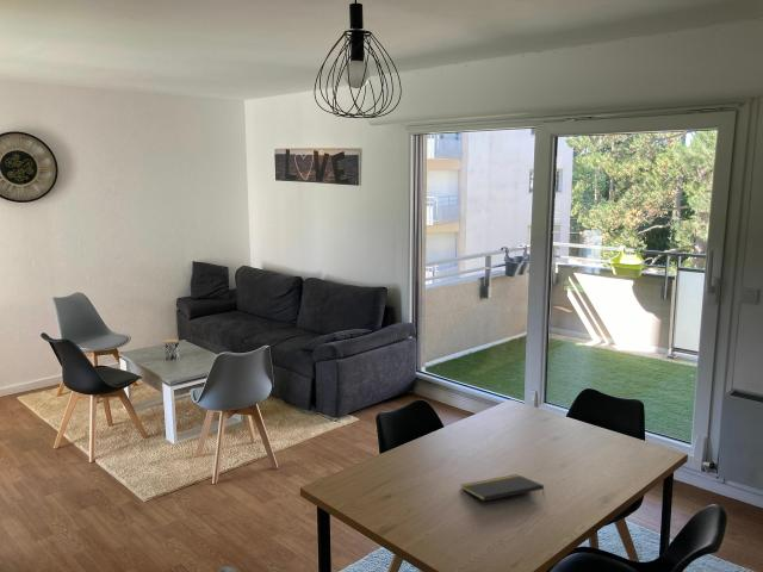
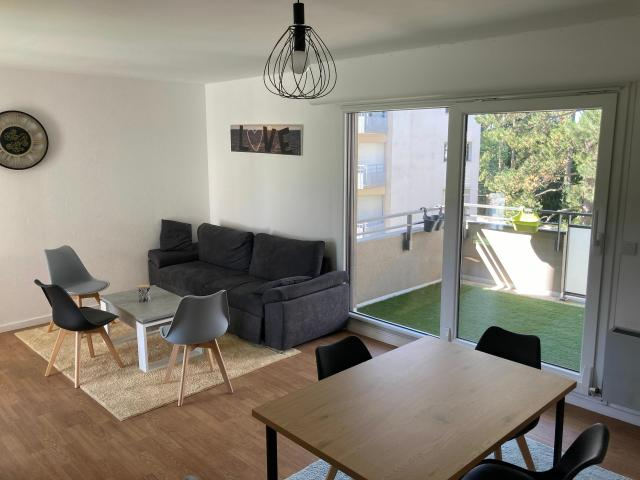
- notepad [460,473,546,502]
